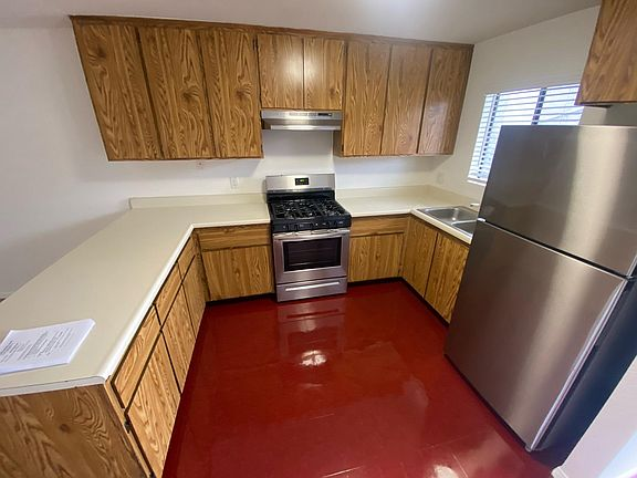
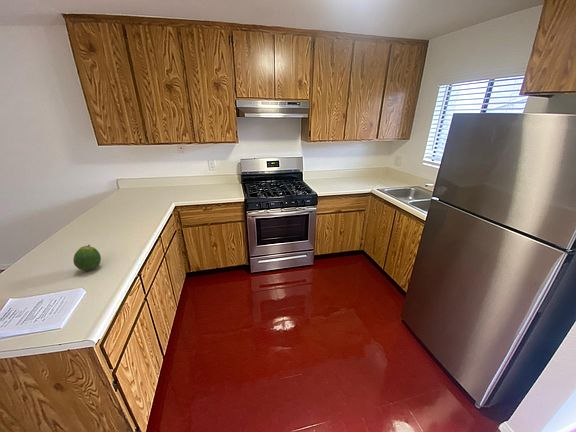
+ fruit [72,244,102,272]
